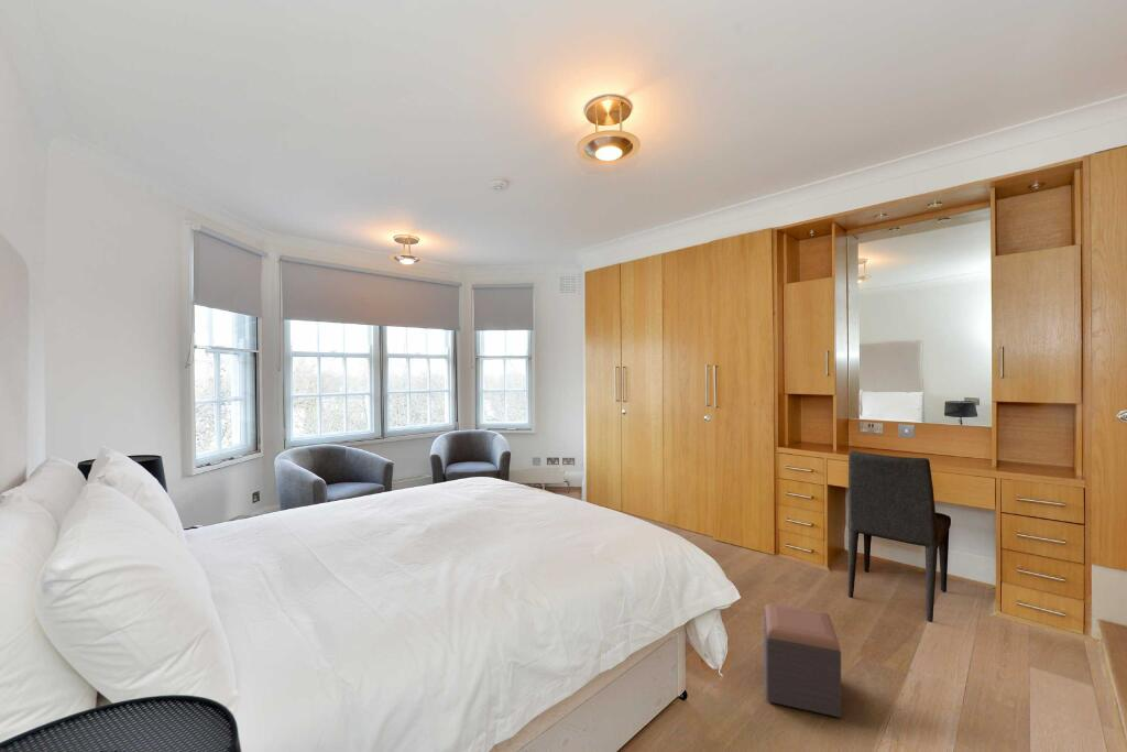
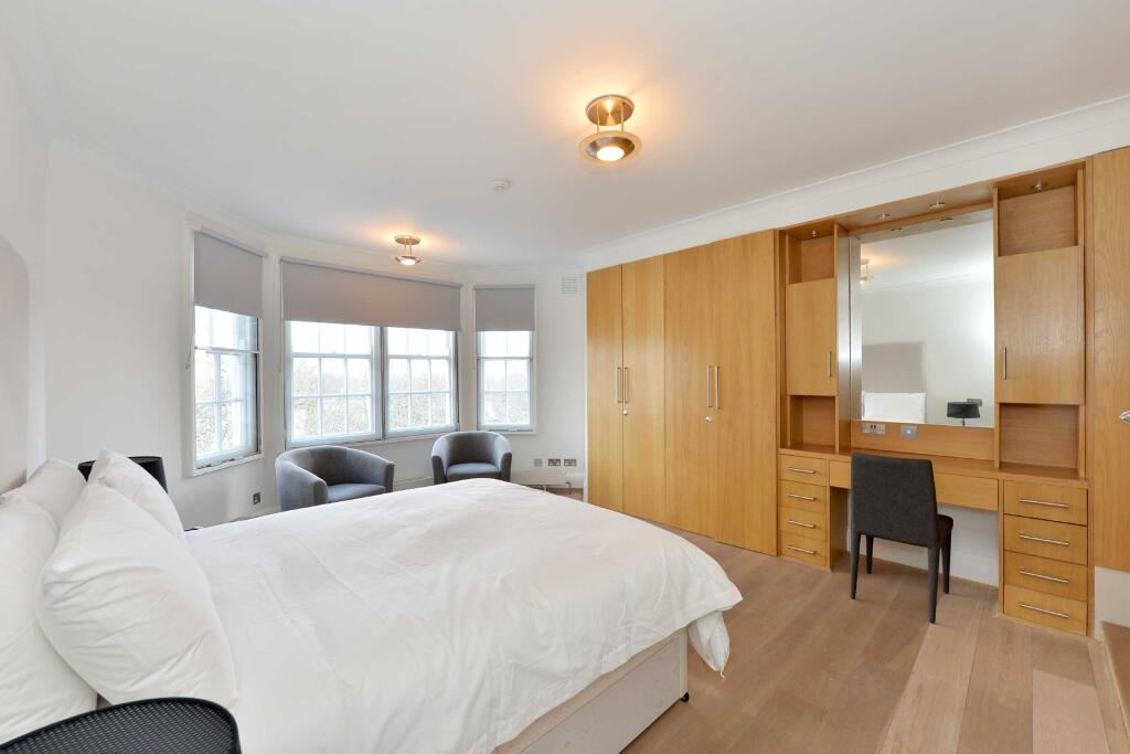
- footstool [763,602,842,719]
